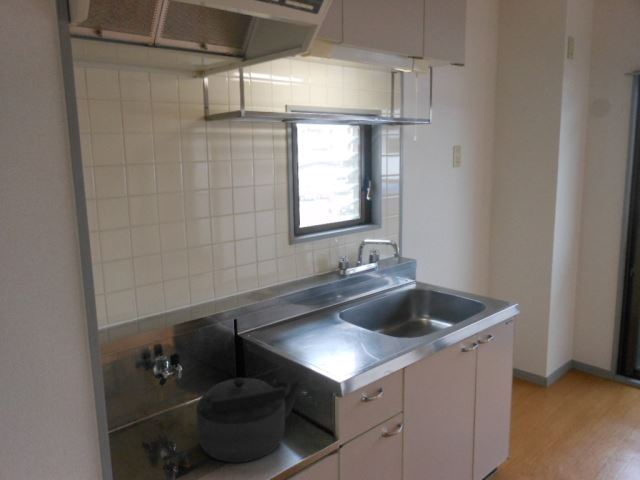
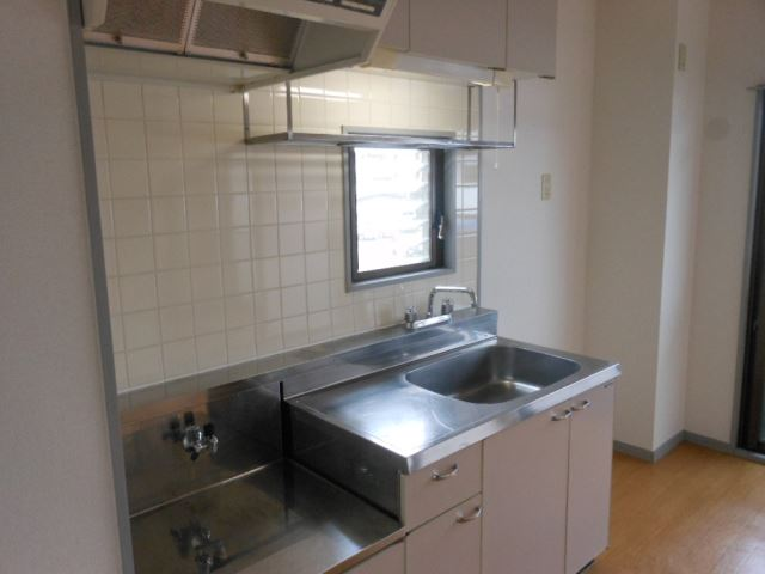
- kettle [195,377,306,464]
